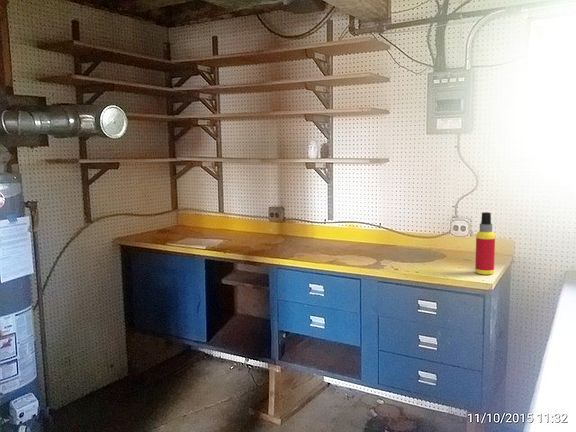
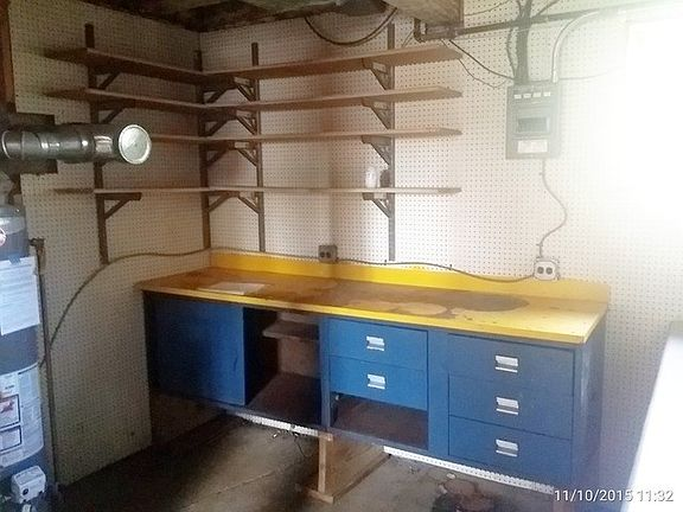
- spray bottle [474,211,496,276]
